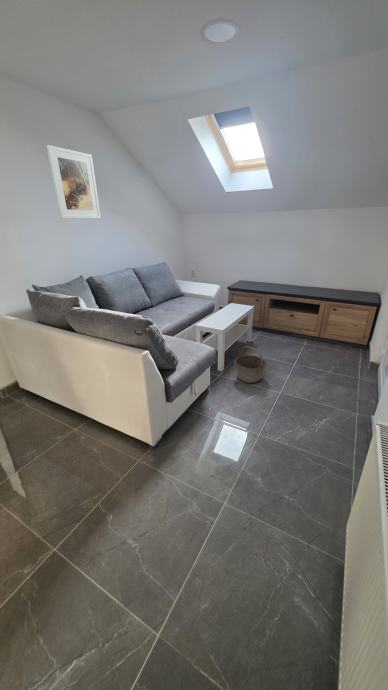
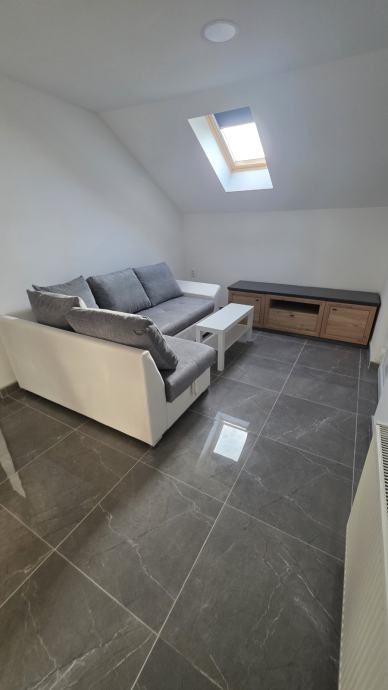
- basket [233,345,268,384]
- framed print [45,144,102,220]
